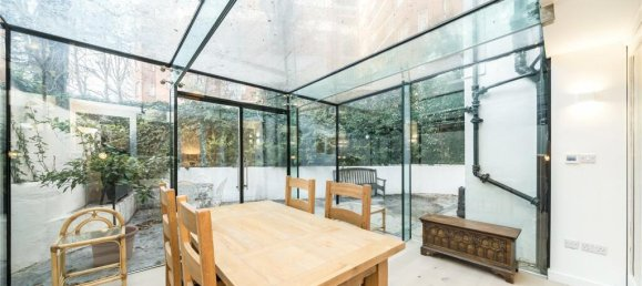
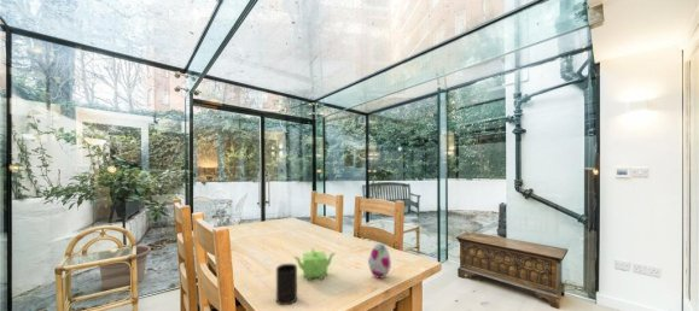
+ decorative egg [367,242,392,278]
+ cup [275,263,298,306]
+ teapot [292,247,337,281]
